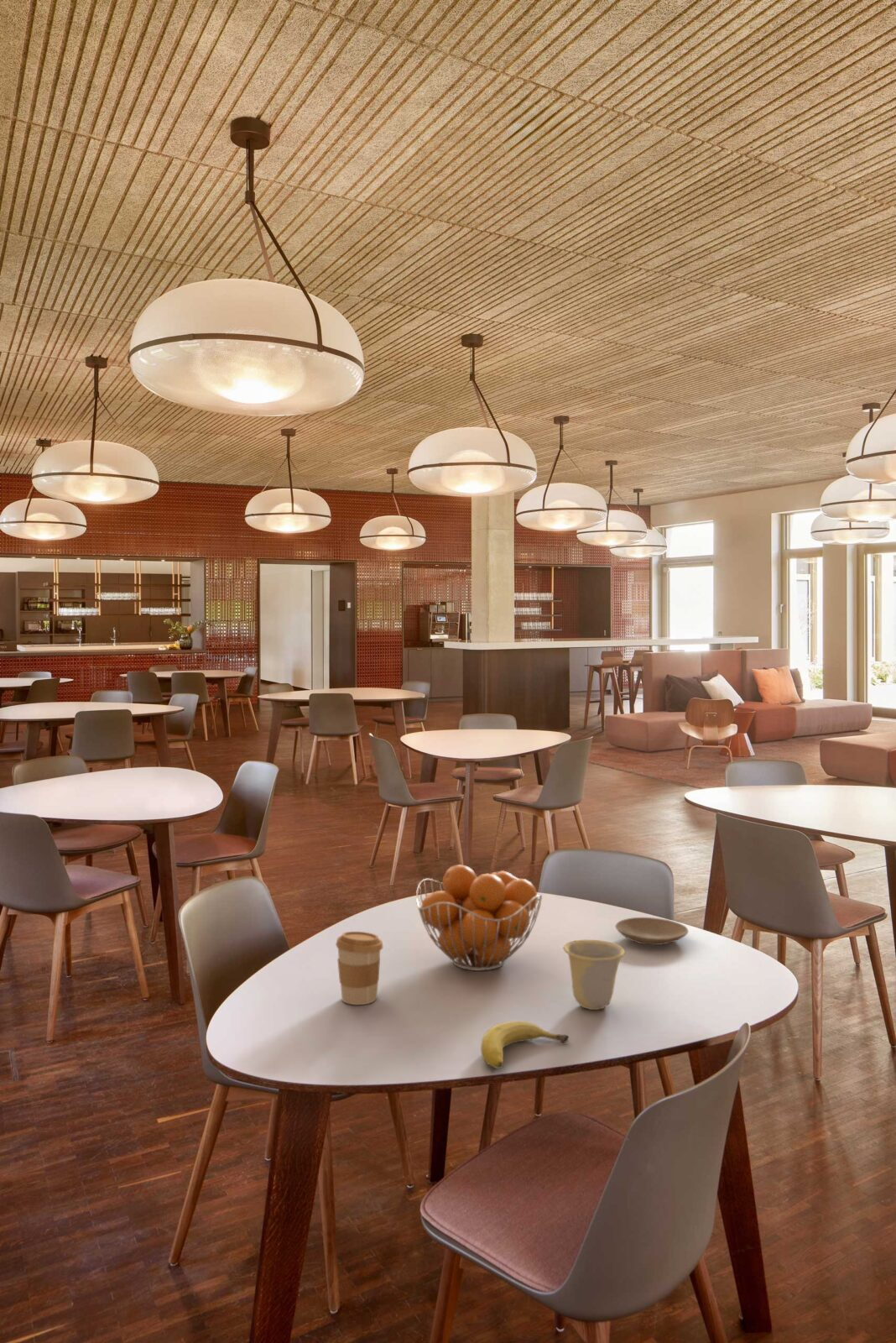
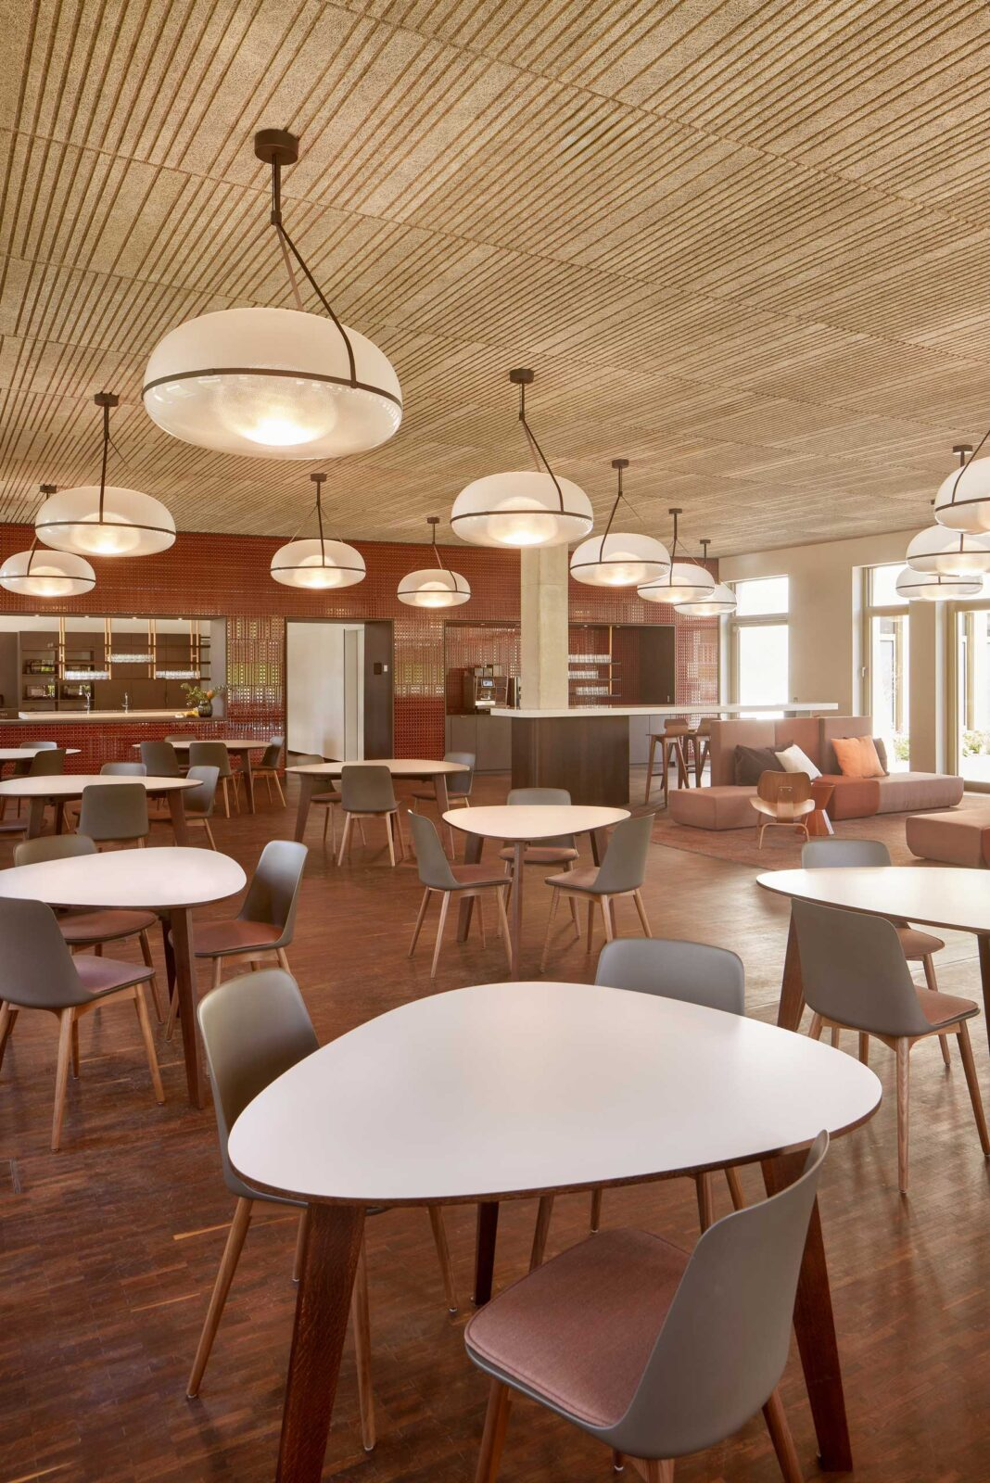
- cup [563,939,626,1011]
- plate [615,917,689,946]
- fruit [480,1021,570,1069]
- coffee cup [335,931,383,1006]
- fruit basket [415,864,543,972]
